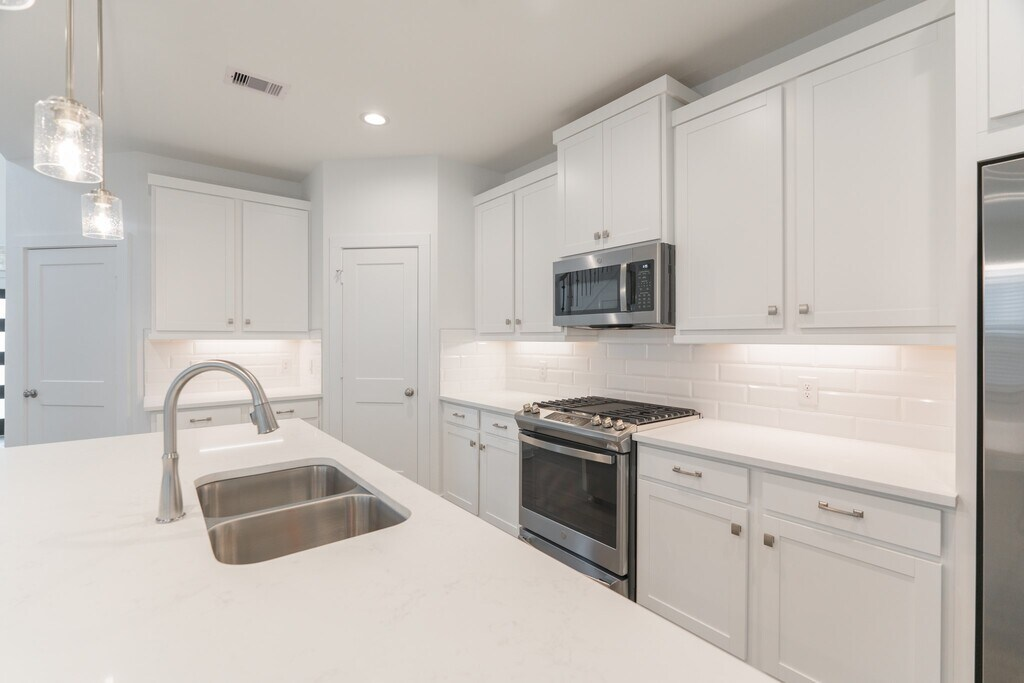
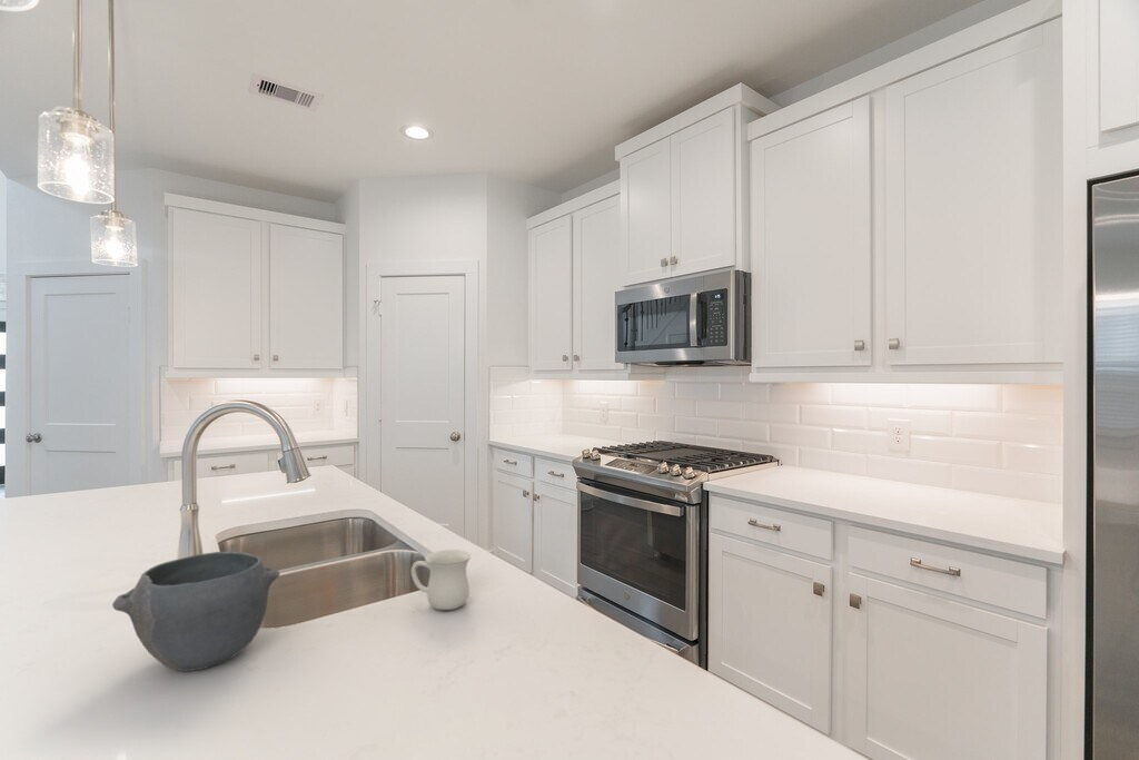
+ mug [410,549,472,611]
+ bowl [111,551,281,672]
